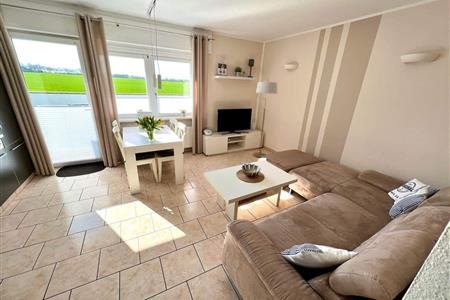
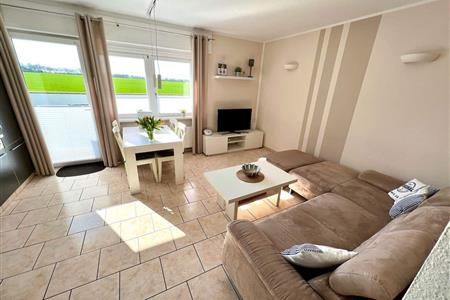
- floor lamp [252,77,278,158]
